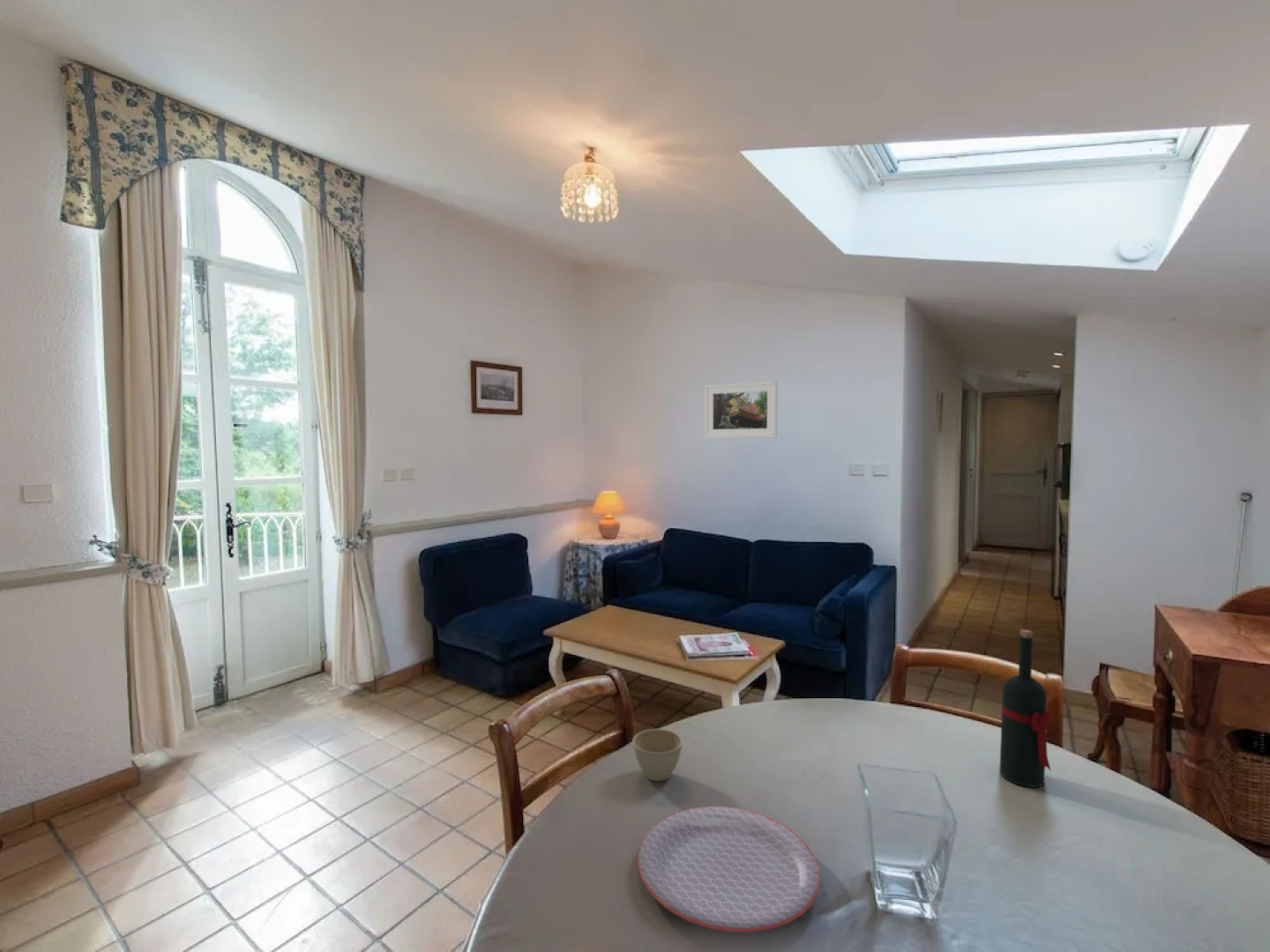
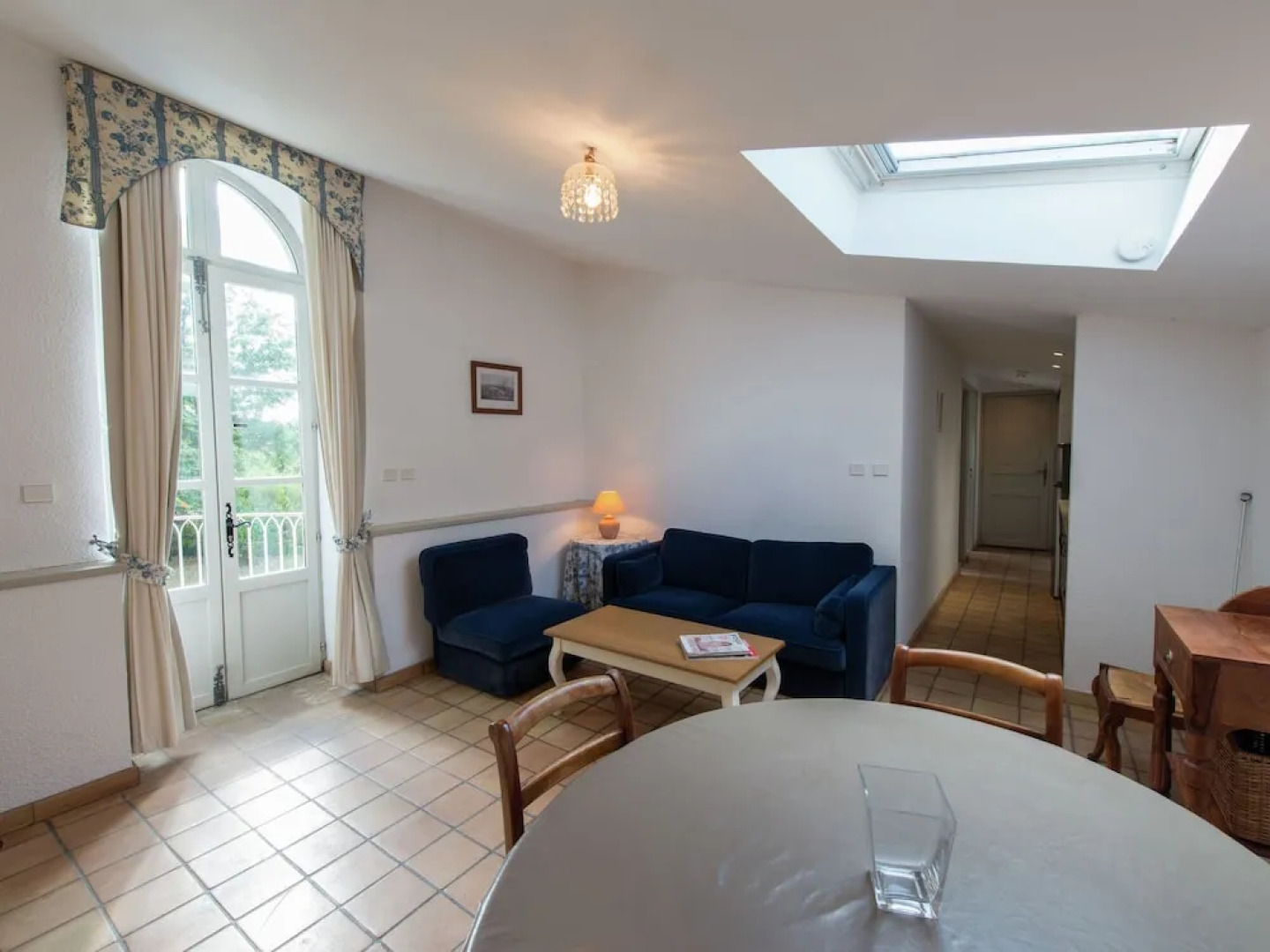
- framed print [704,380,778,440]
- flower pot [631,728,684,782]
- wine bottle [998,628,1052,788]
- plate [637,805,822,933]
